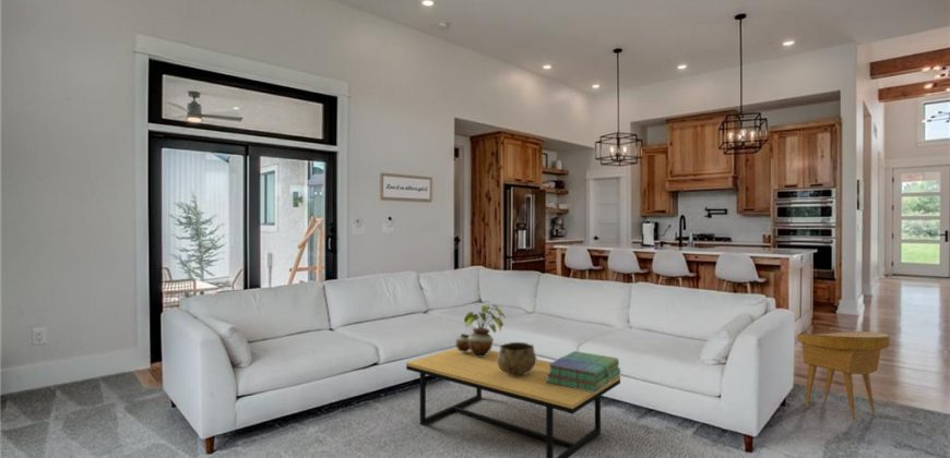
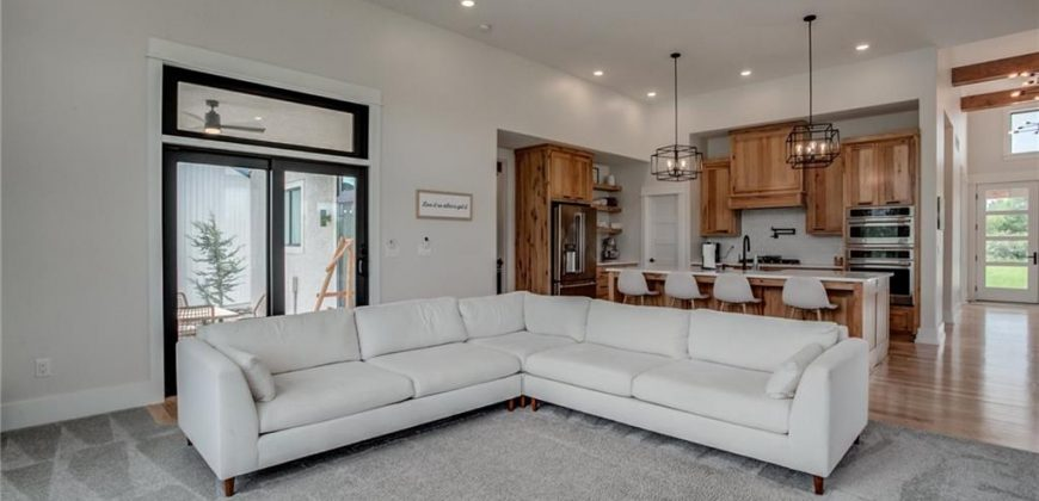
- coffee table [405,347,621,458]
- potted plant [455,300,507,357]
- side table [796,330,890,422]
- stack of books [546,350,621,393]
- decorative bowl [497,341,537,375]
